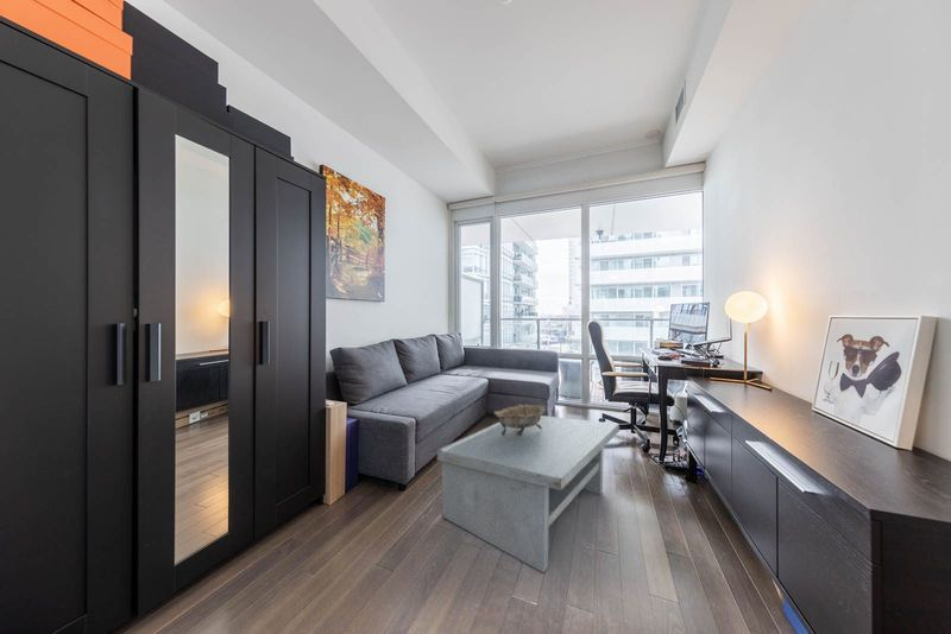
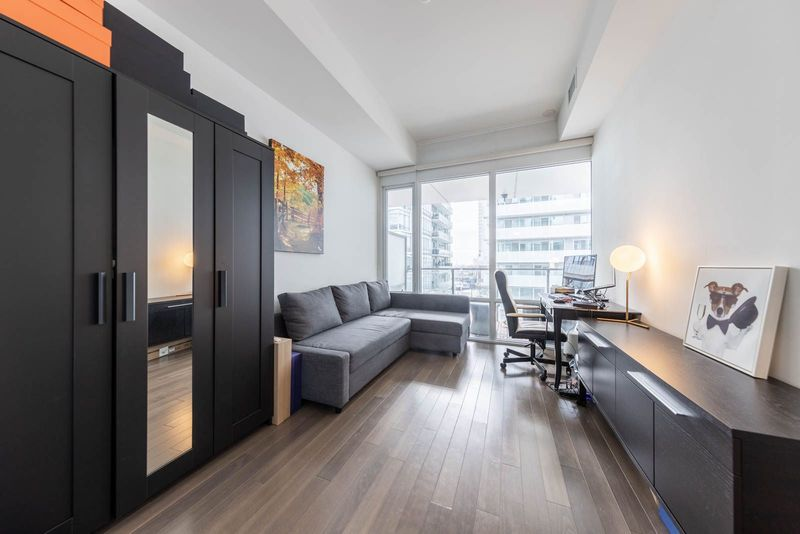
- coffee table [436,414,621,573]
- decorative bowl [493,402,547,436]
